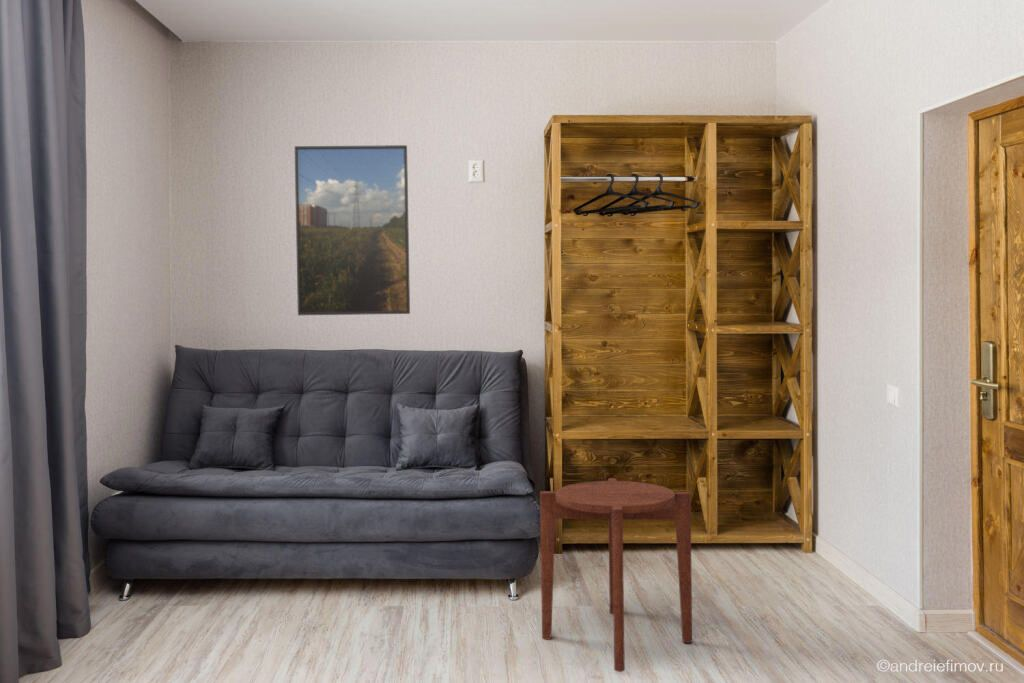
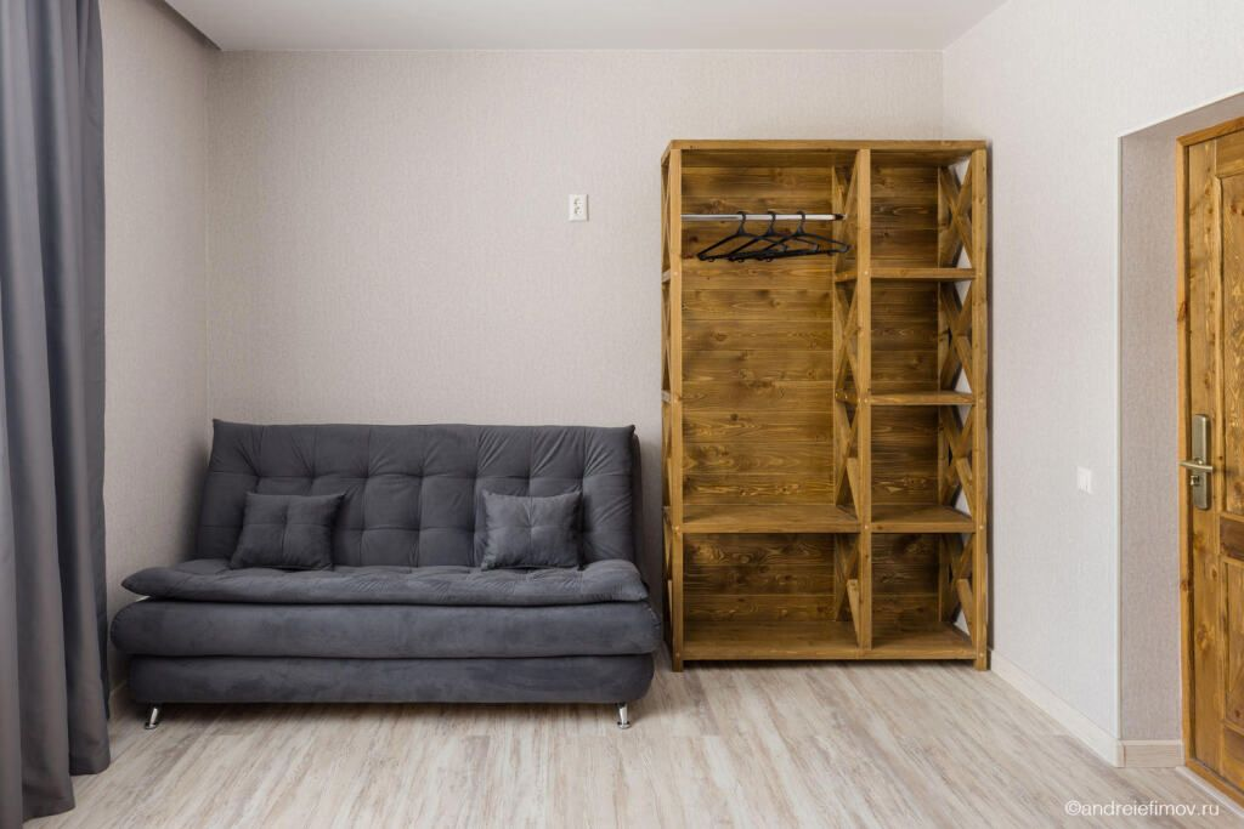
- side table [539,477,693,673]
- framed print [294,144,411,316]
